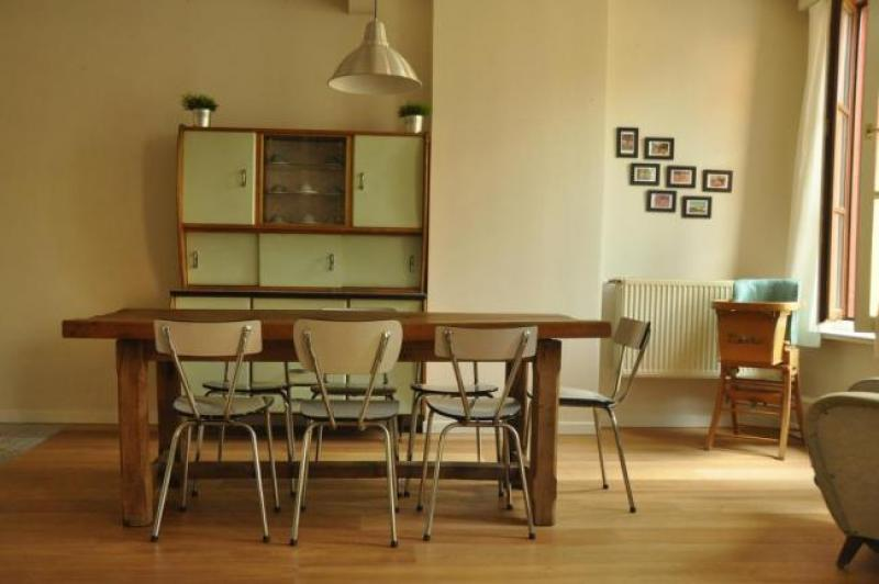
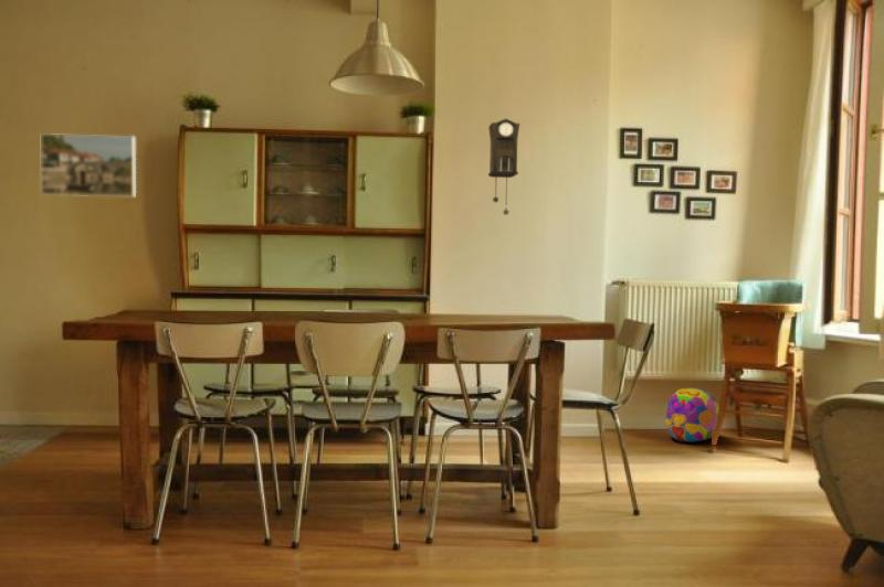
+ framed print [40,132,136,198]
+ pendulum clock [487,117,520,216]
+ decorative ball [664,386,720,444]
